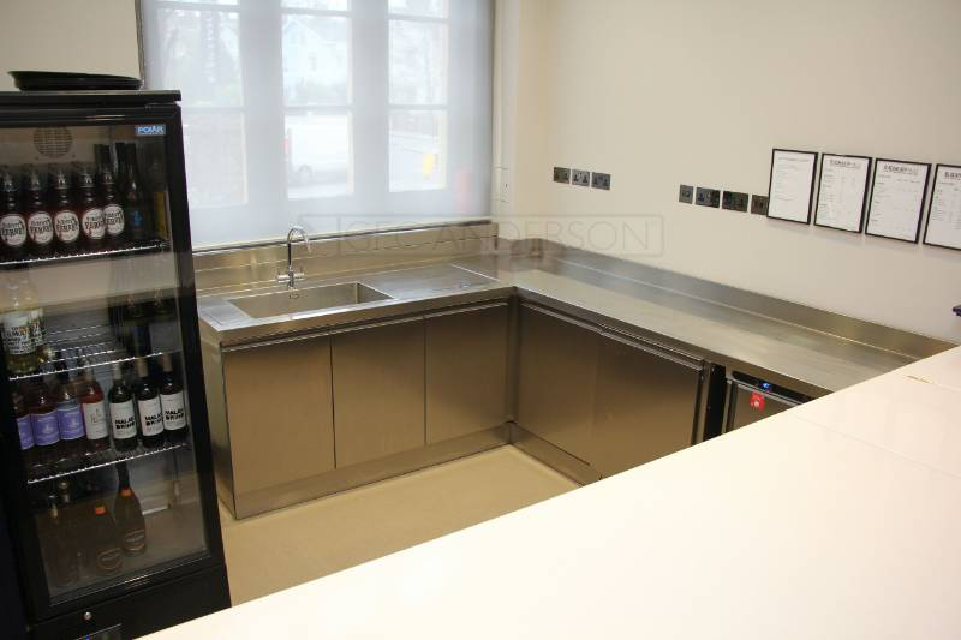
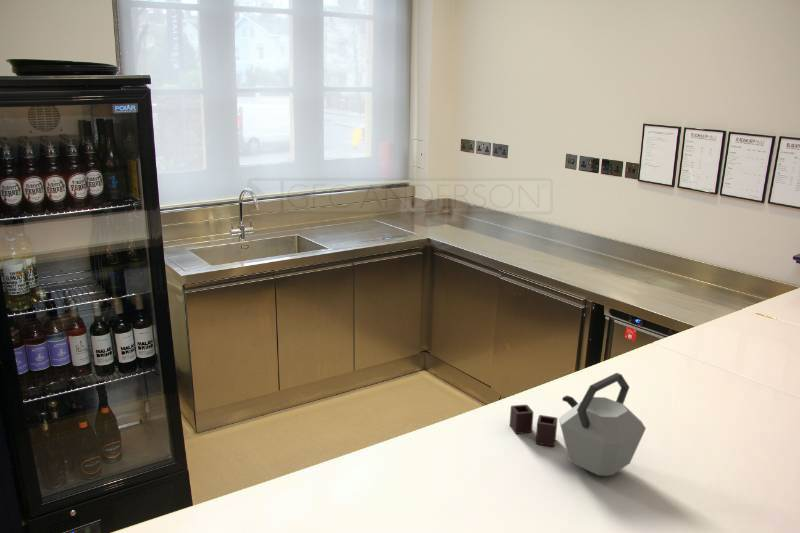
+ kettle [509,372,647,477]
